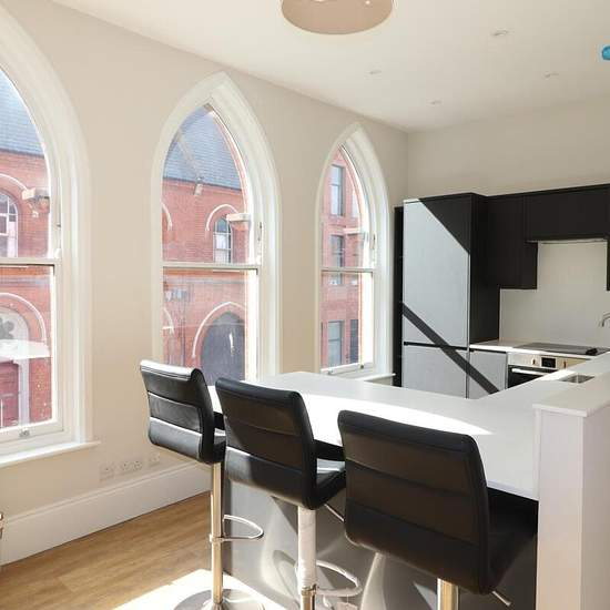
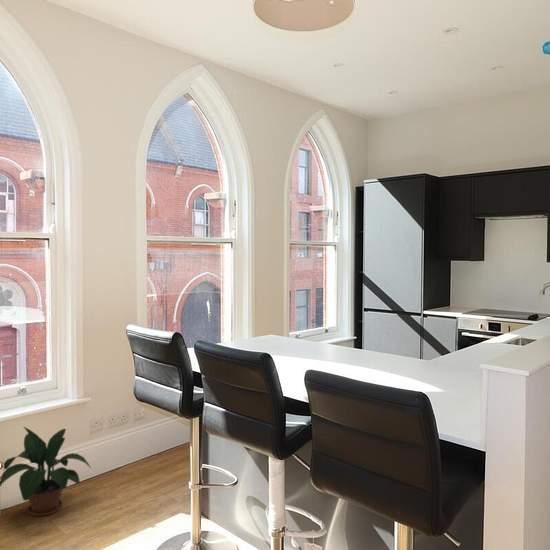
+ potted plant [0,426,92,517]
